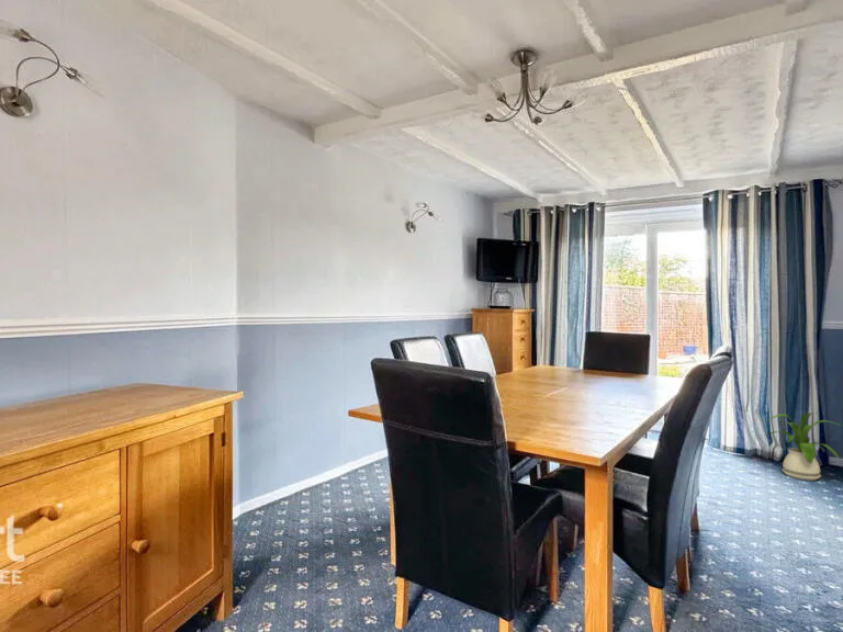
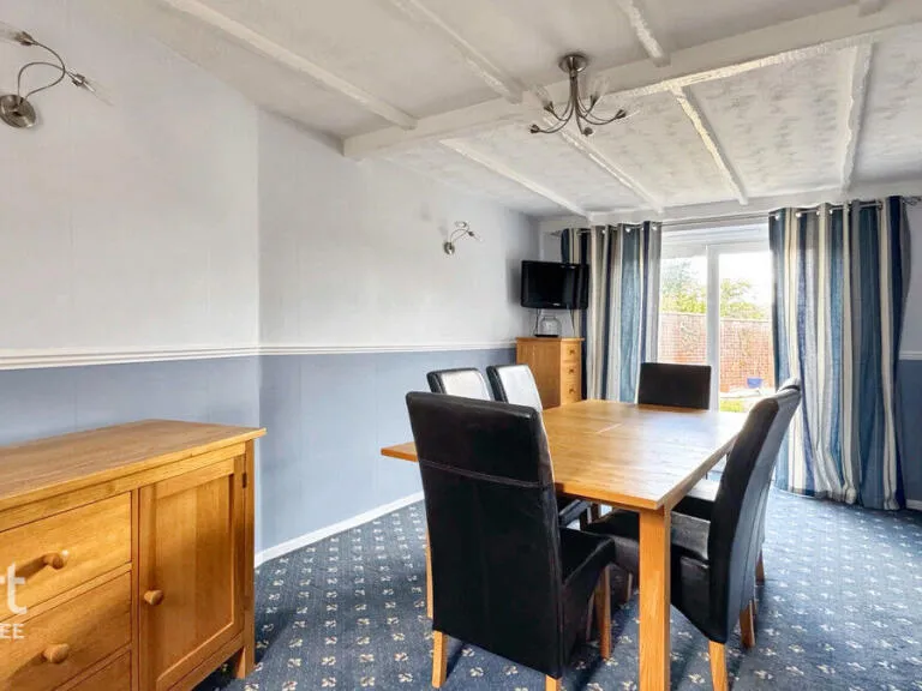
- house plant [766,411,842,482]
